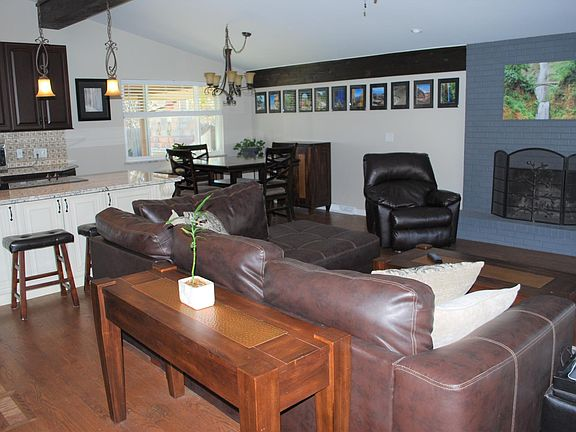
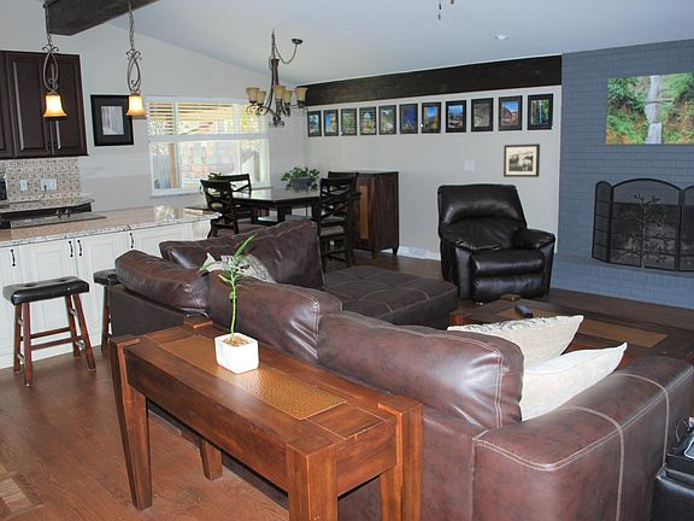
+ picture frame [502,142,541,178]
